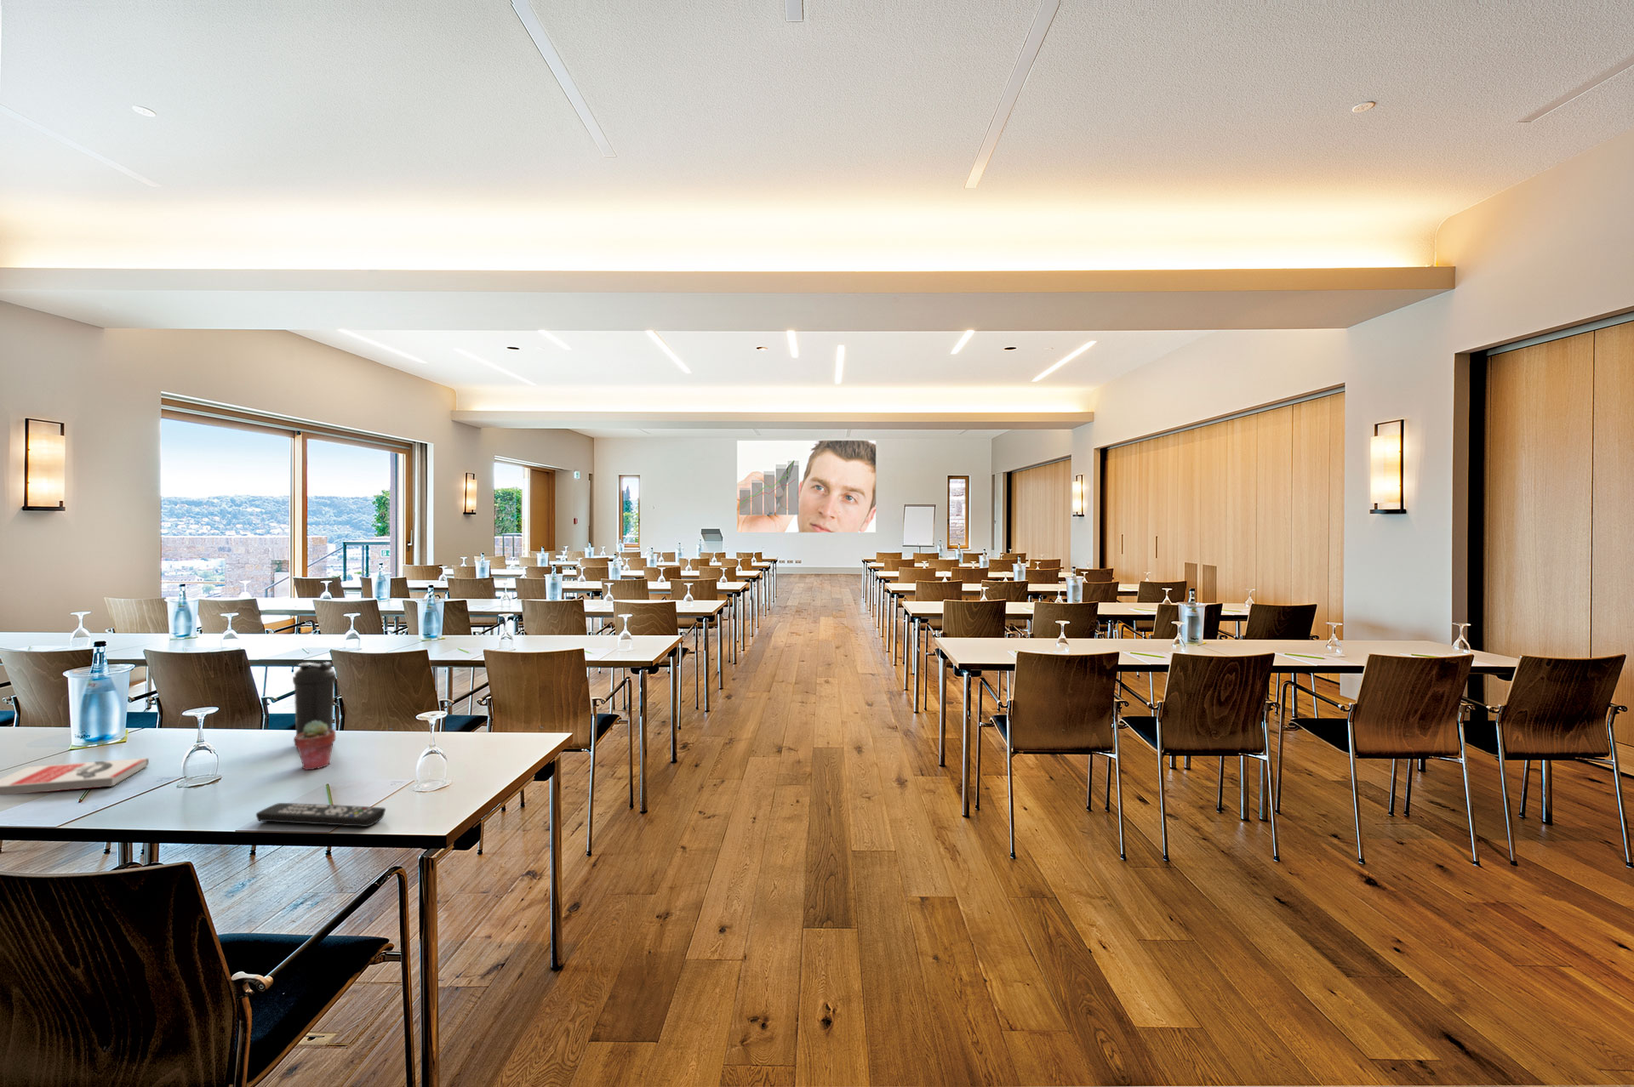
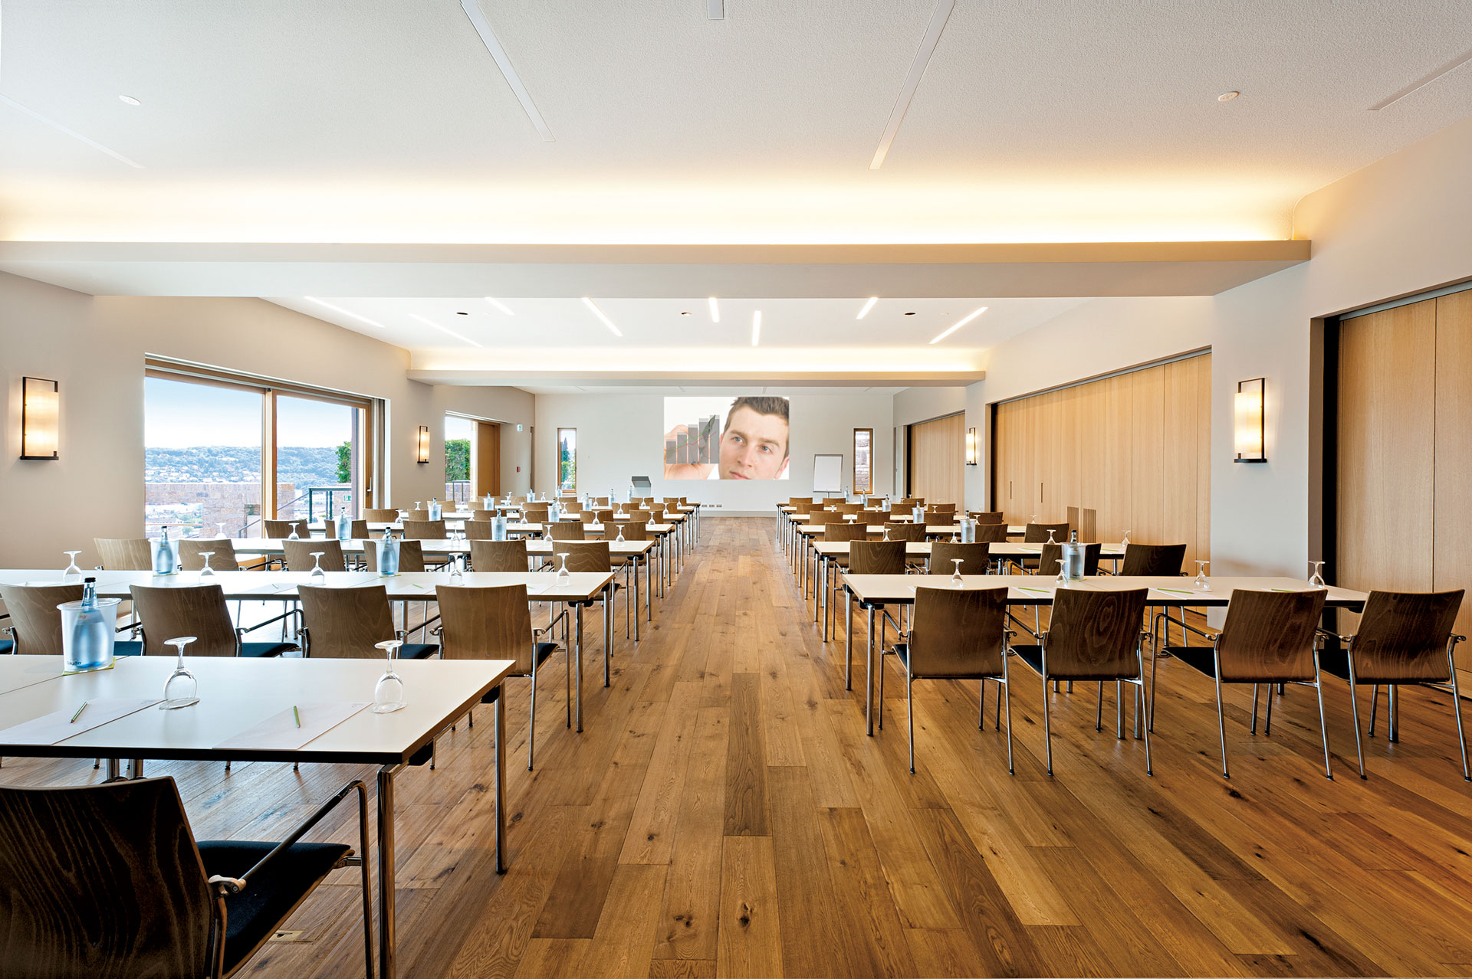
- water bottle [291,661,337,735]
- book [0,757,149,796]
- remote control [255,802,386,827]
- potted succulent [293,721,336,770]
